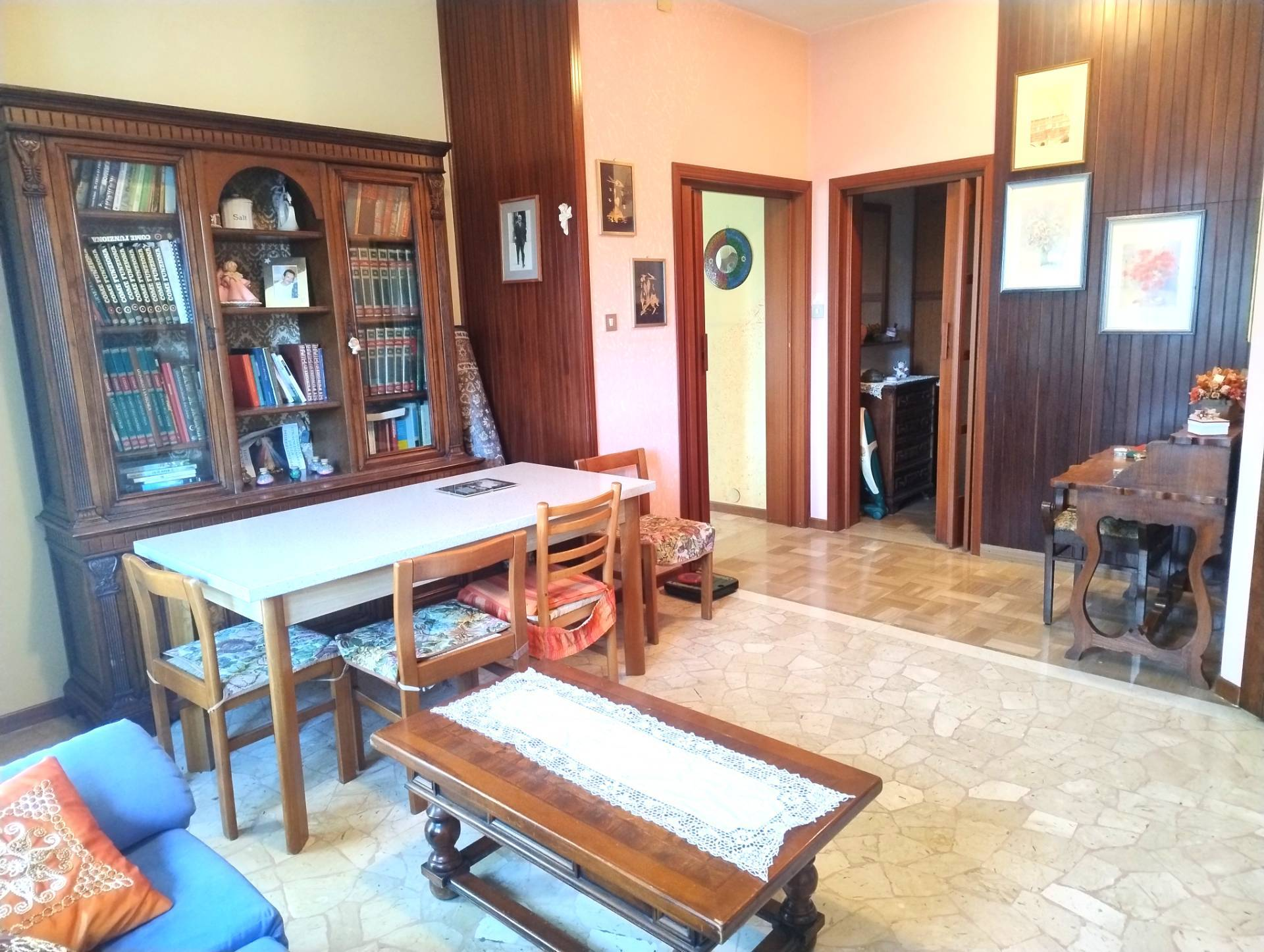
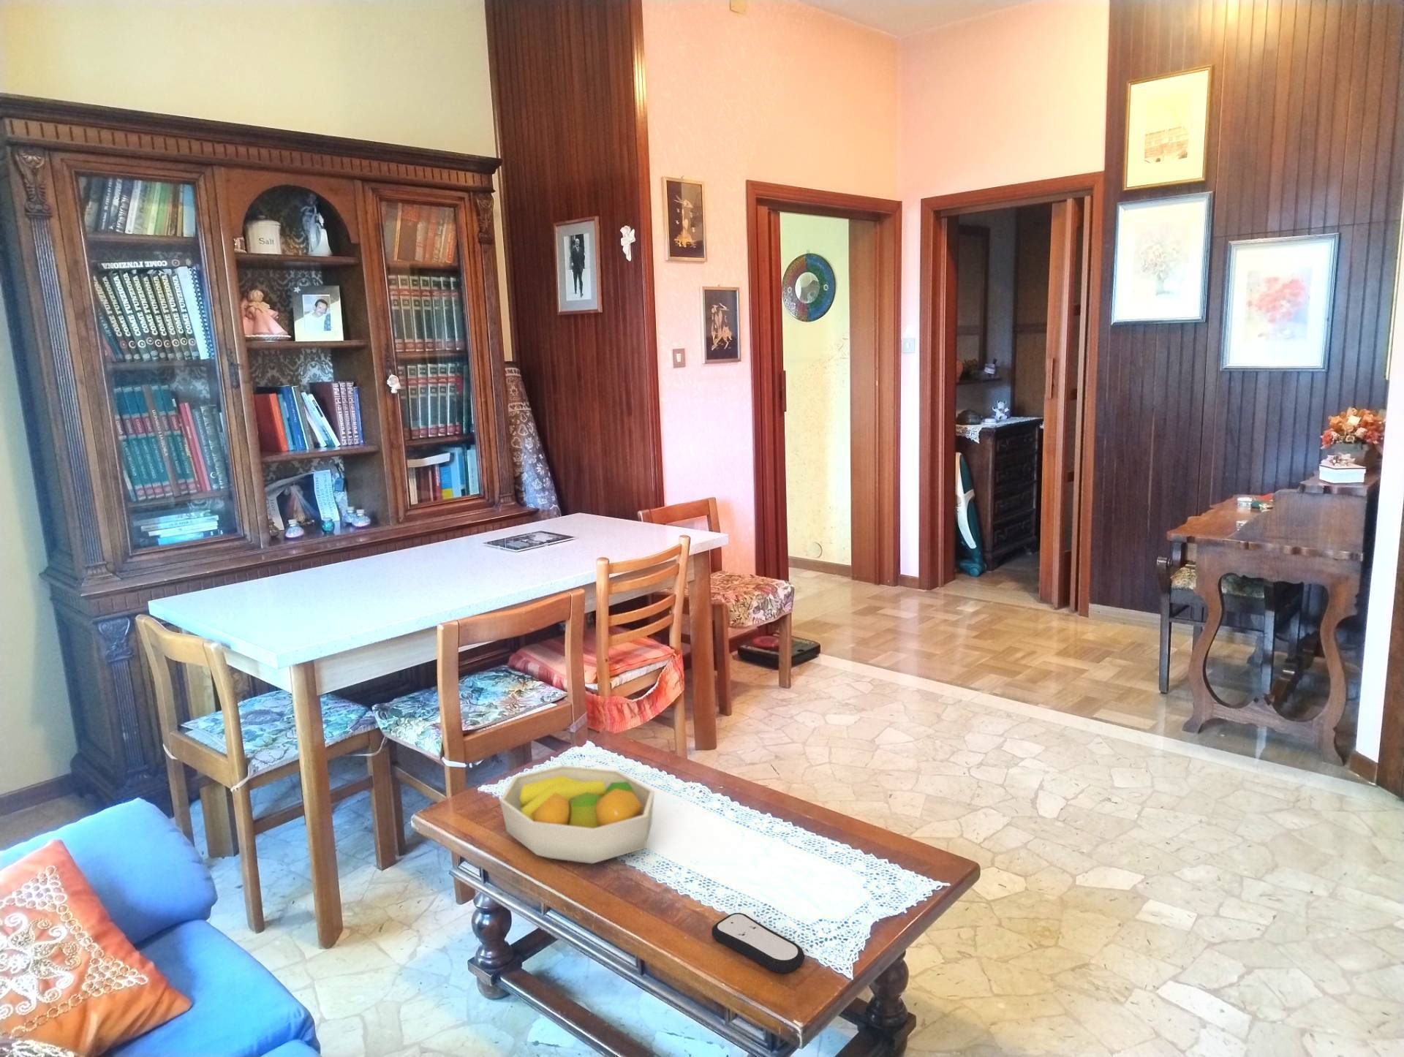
+ remote control [711,913,805,974]
+ fruit bowl [499,765,655,865]
